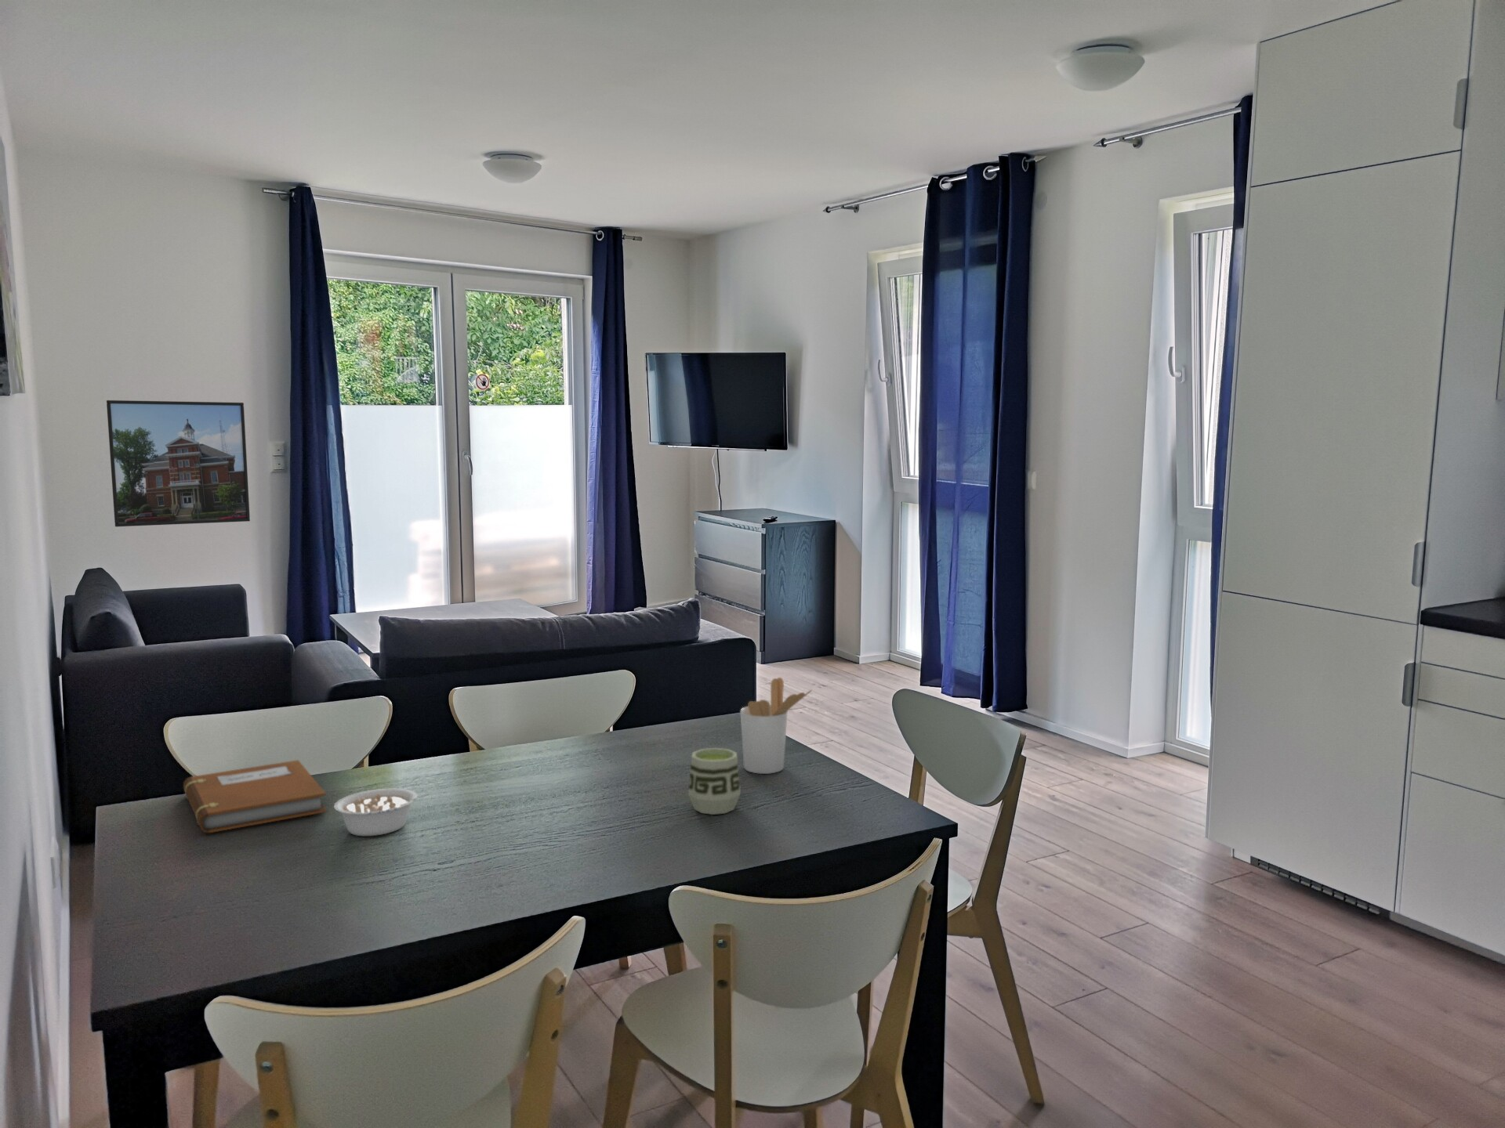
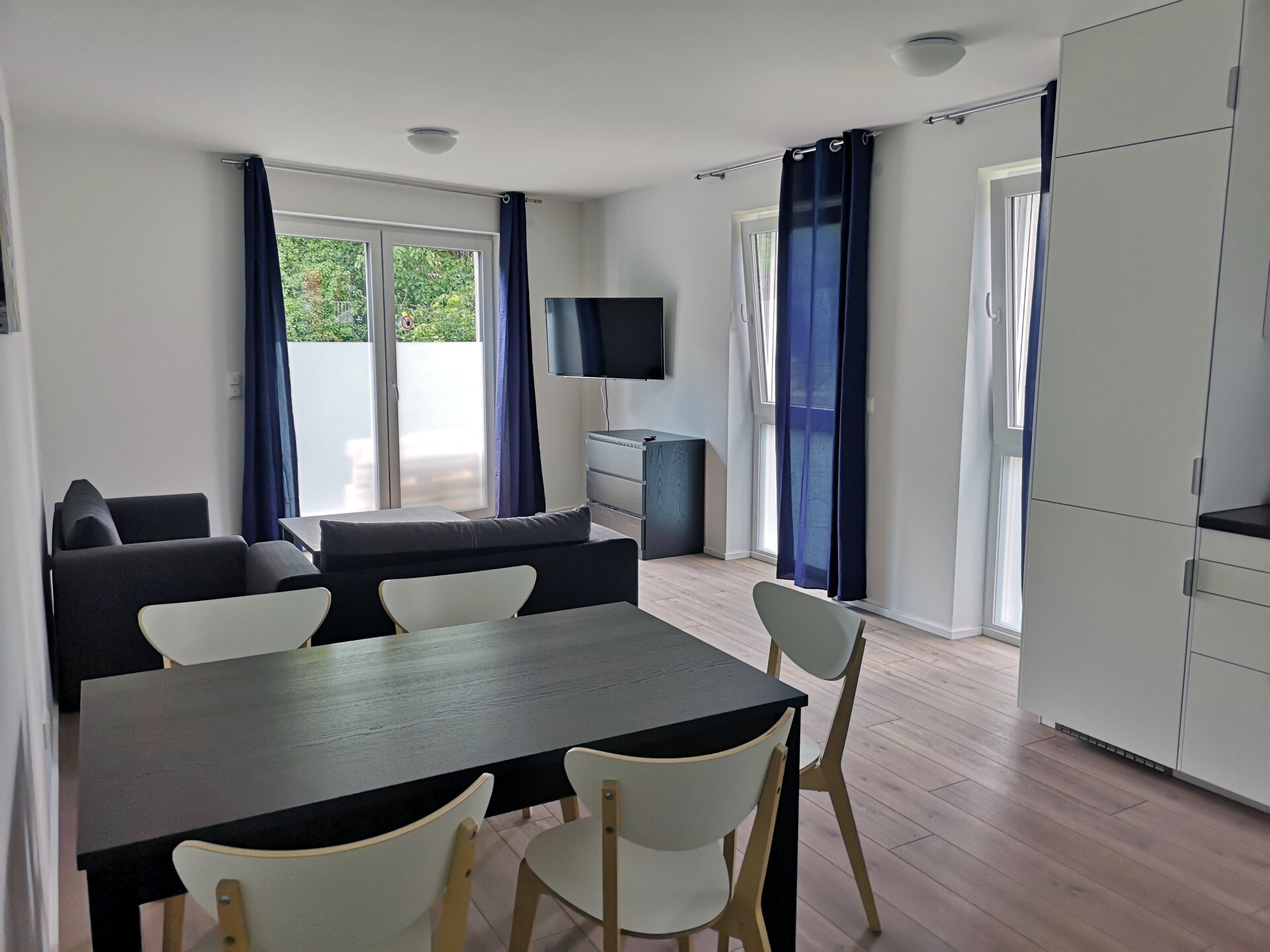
- notebook [182,760,327,833]
- utensil holder [739,677,813,775]
- legume [333,787,433,837]
- cup [687,748,742,815]
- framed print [105,399,251,527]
